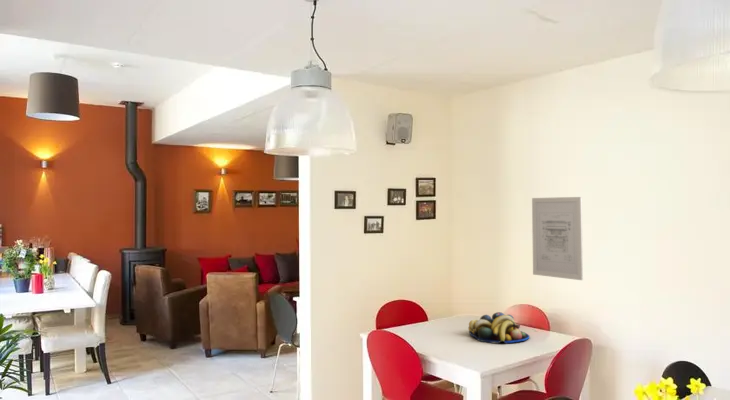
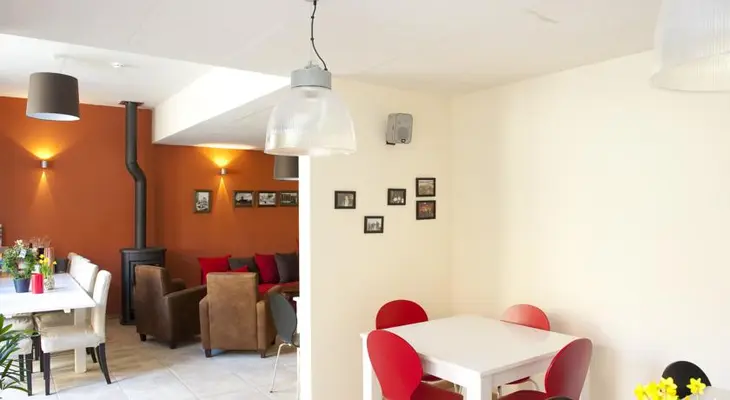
- wall art [531,196,584,281]
- fruit bowl [467,311,531,344]
